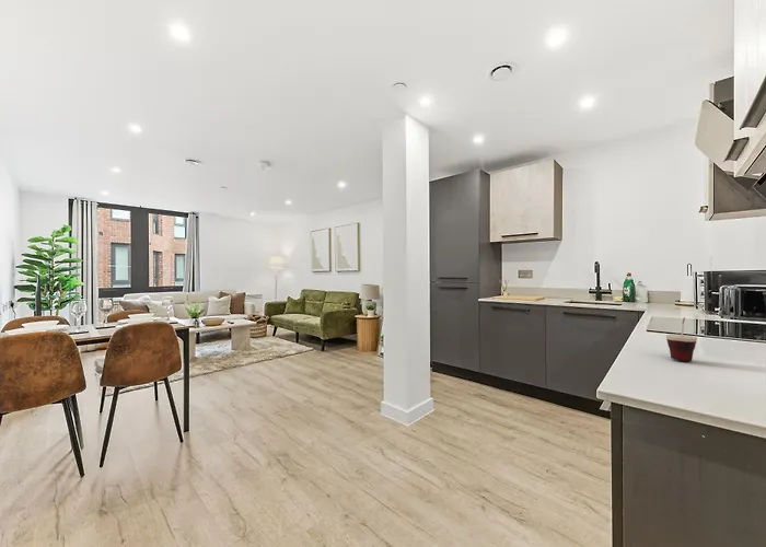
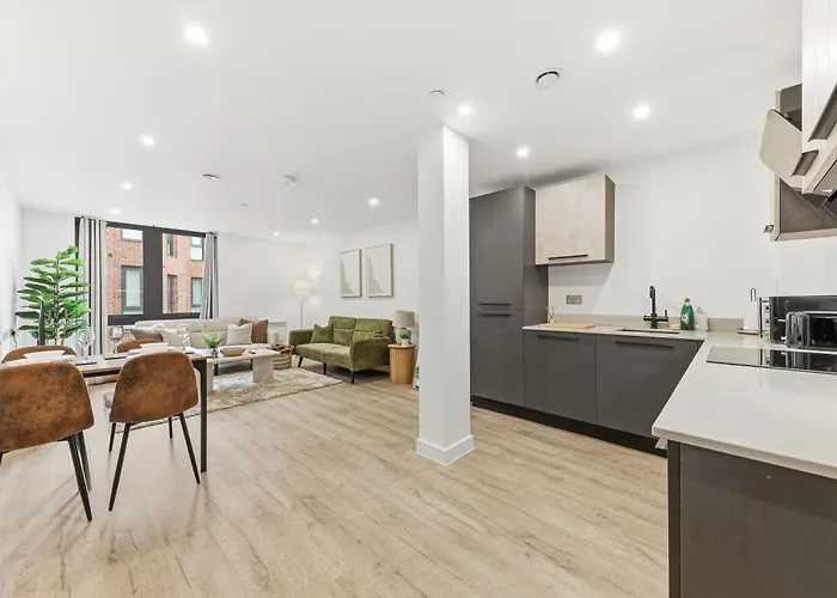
- cup [665,316,698,362]
